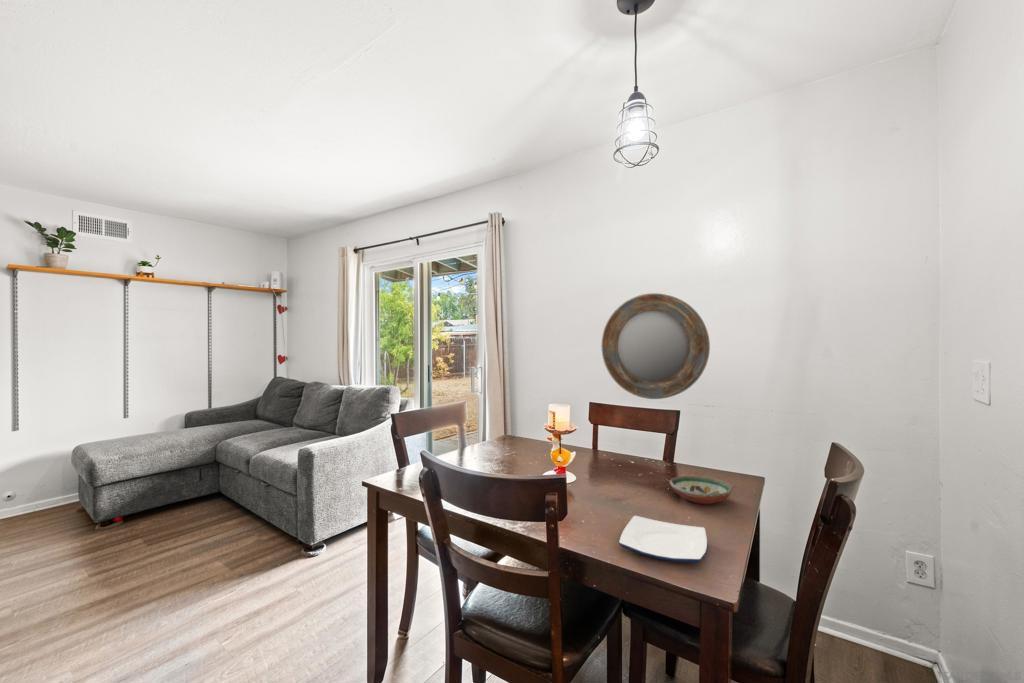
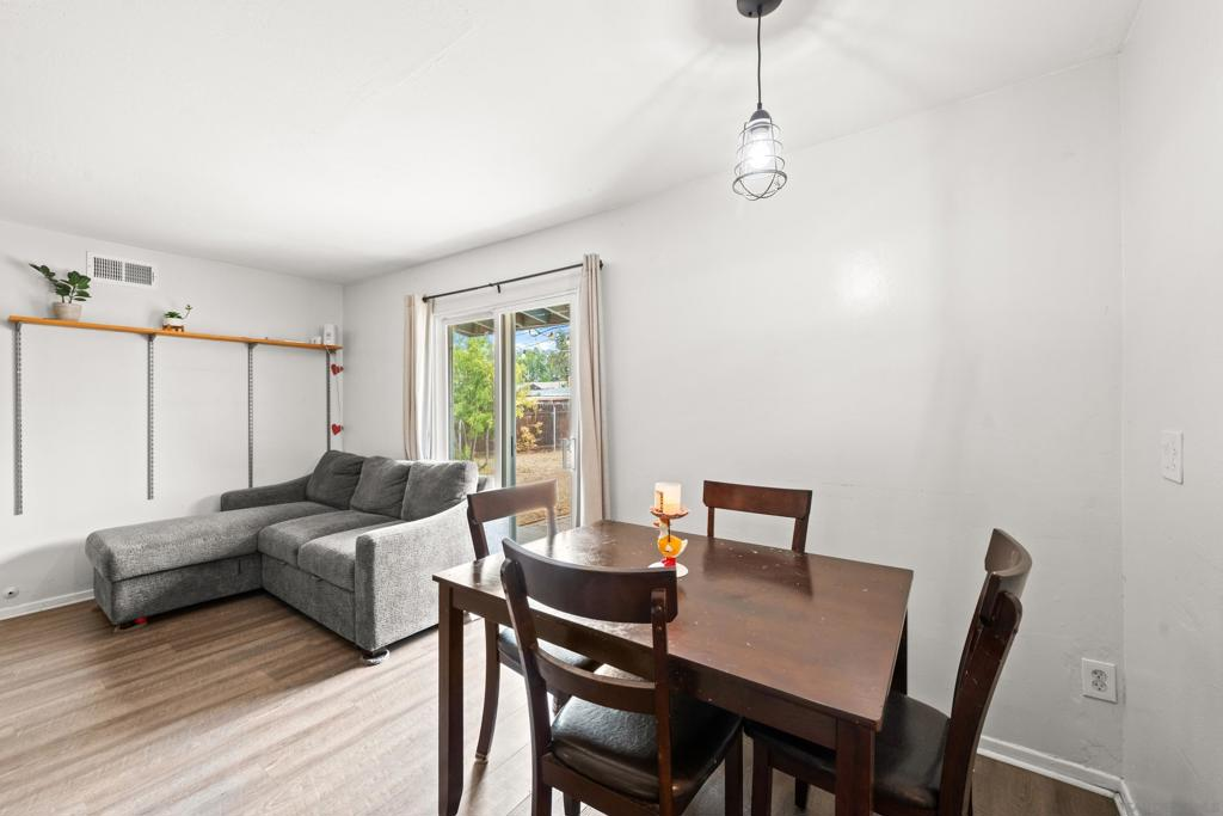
- decorative bowl [669,475,734,505]
- home mirror [600,292,711,400]
- plate [618,515,708,564]
